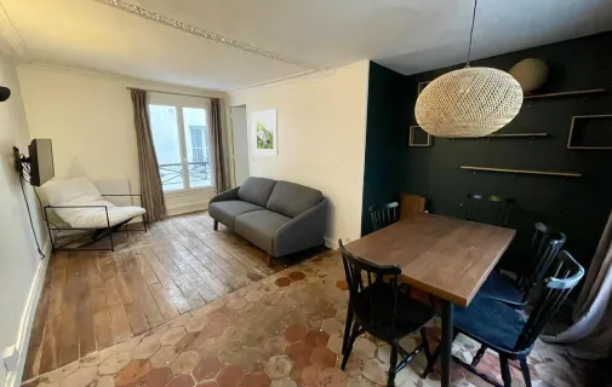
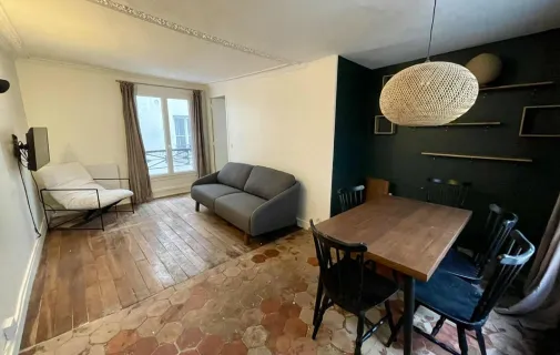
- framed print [251,108,279,157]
